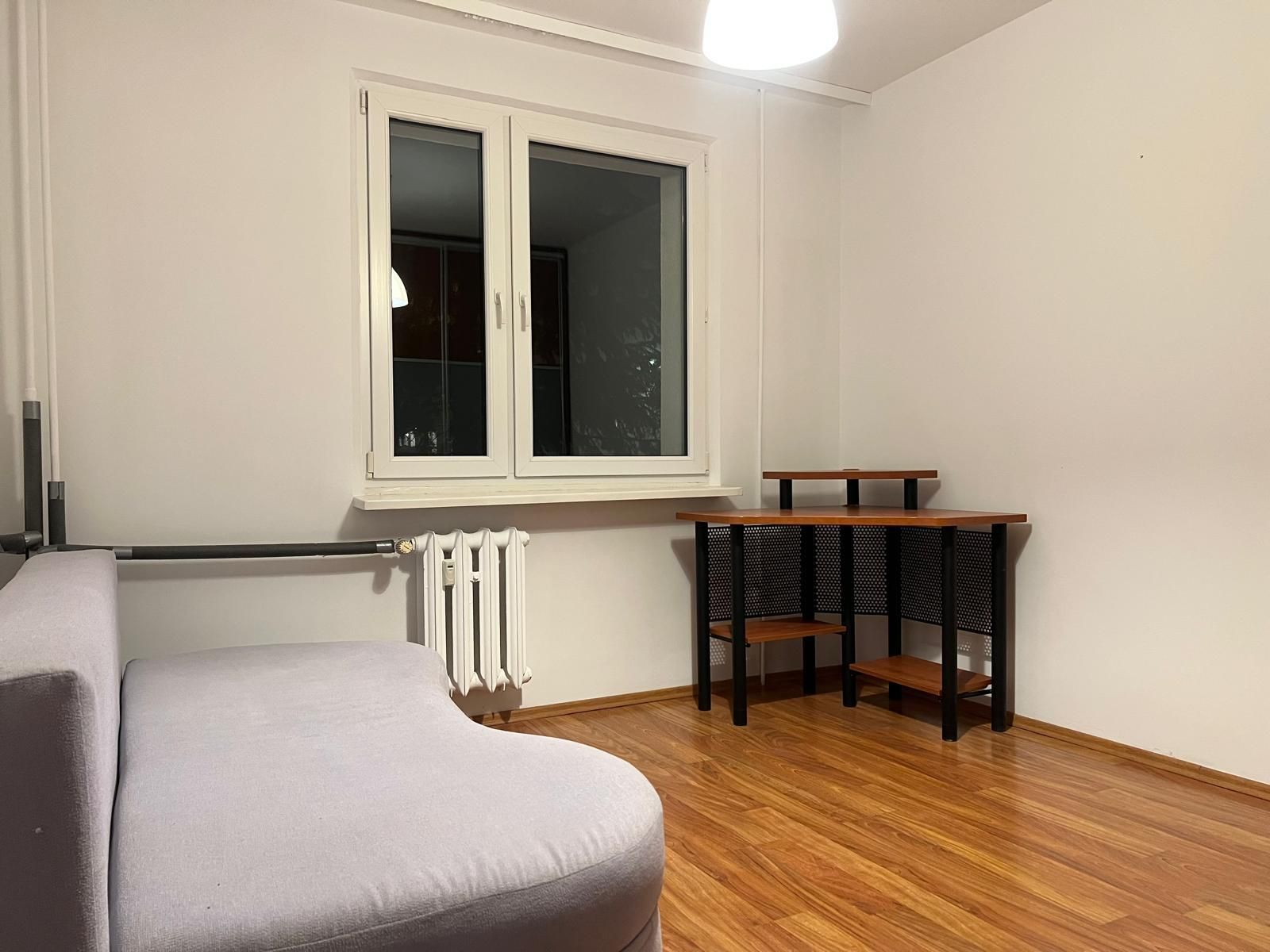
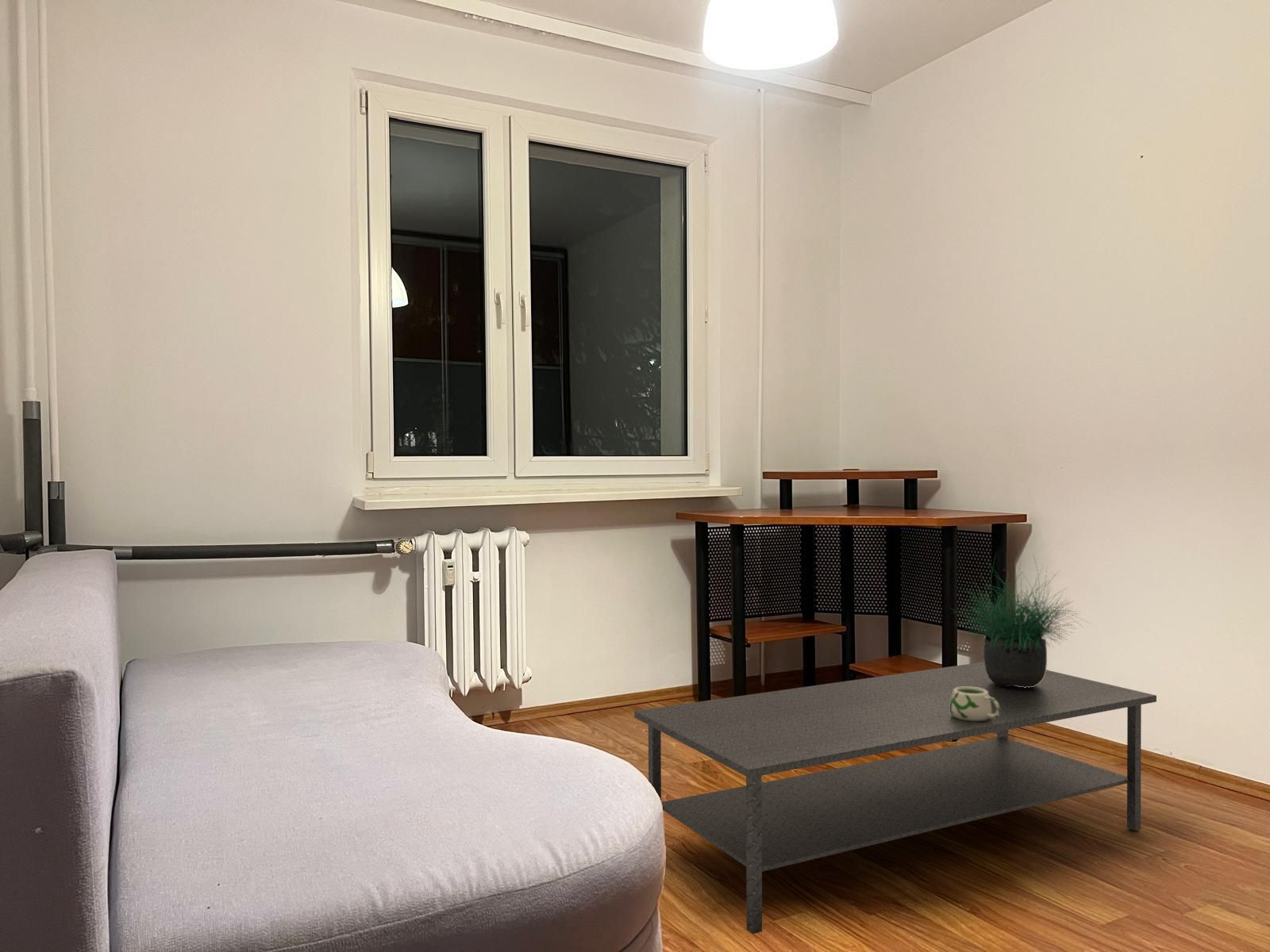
+ potted plant [950,553,1091,688]
+ mug [950,687,1000,721]
+ coffee table [633,661,1157,935]
